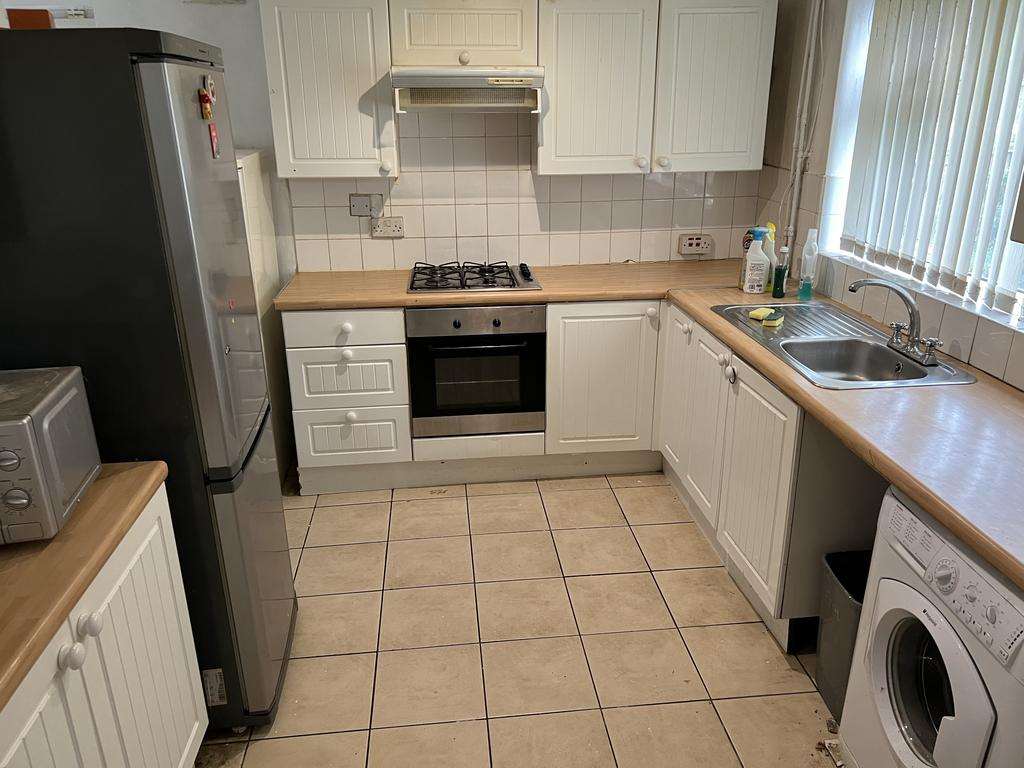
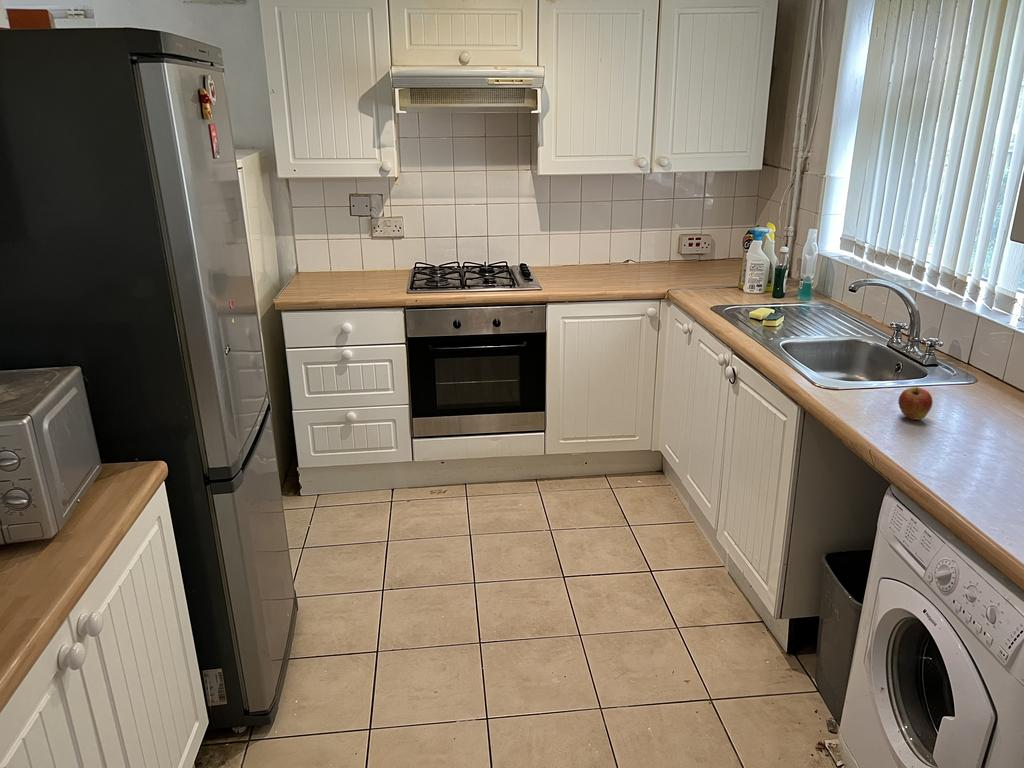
+ fruit [897,386,934,421]
